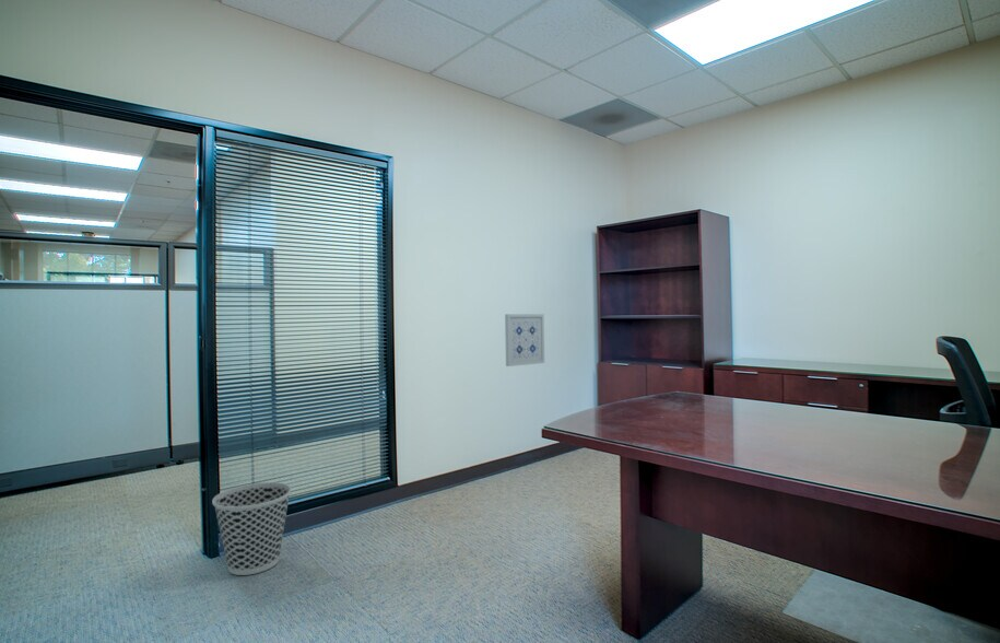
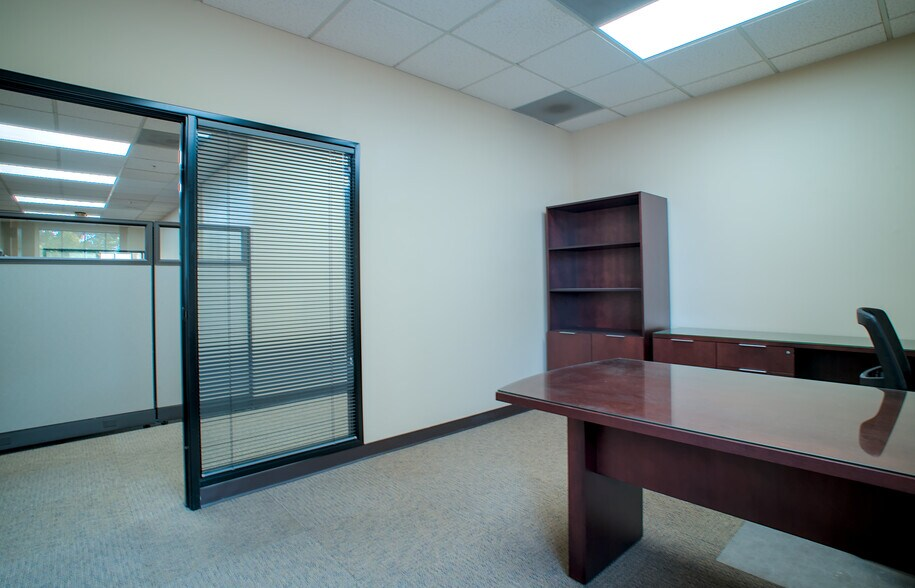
- wastebasket [211,481,293,576]
- wall art [504,313,545,367]
